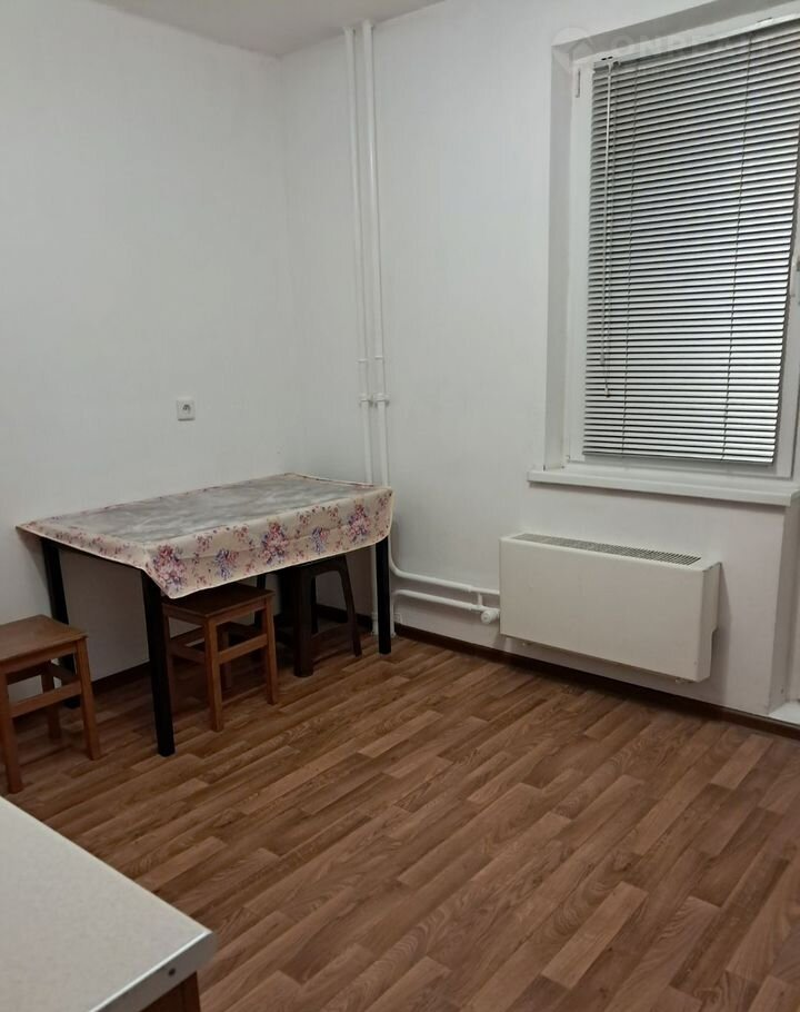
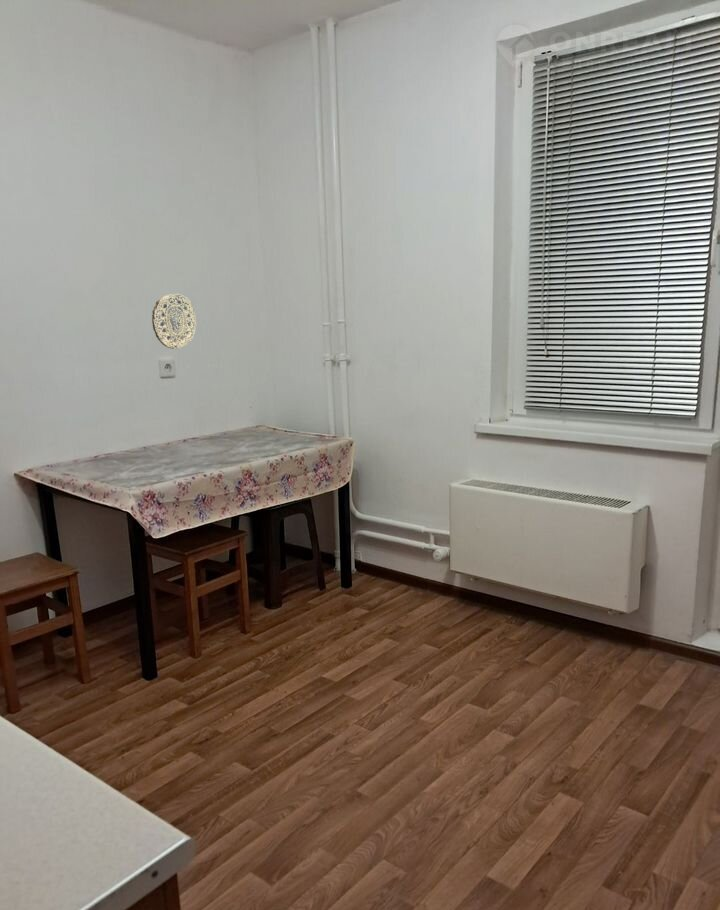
+ decorative plate [151,293,197,350]
